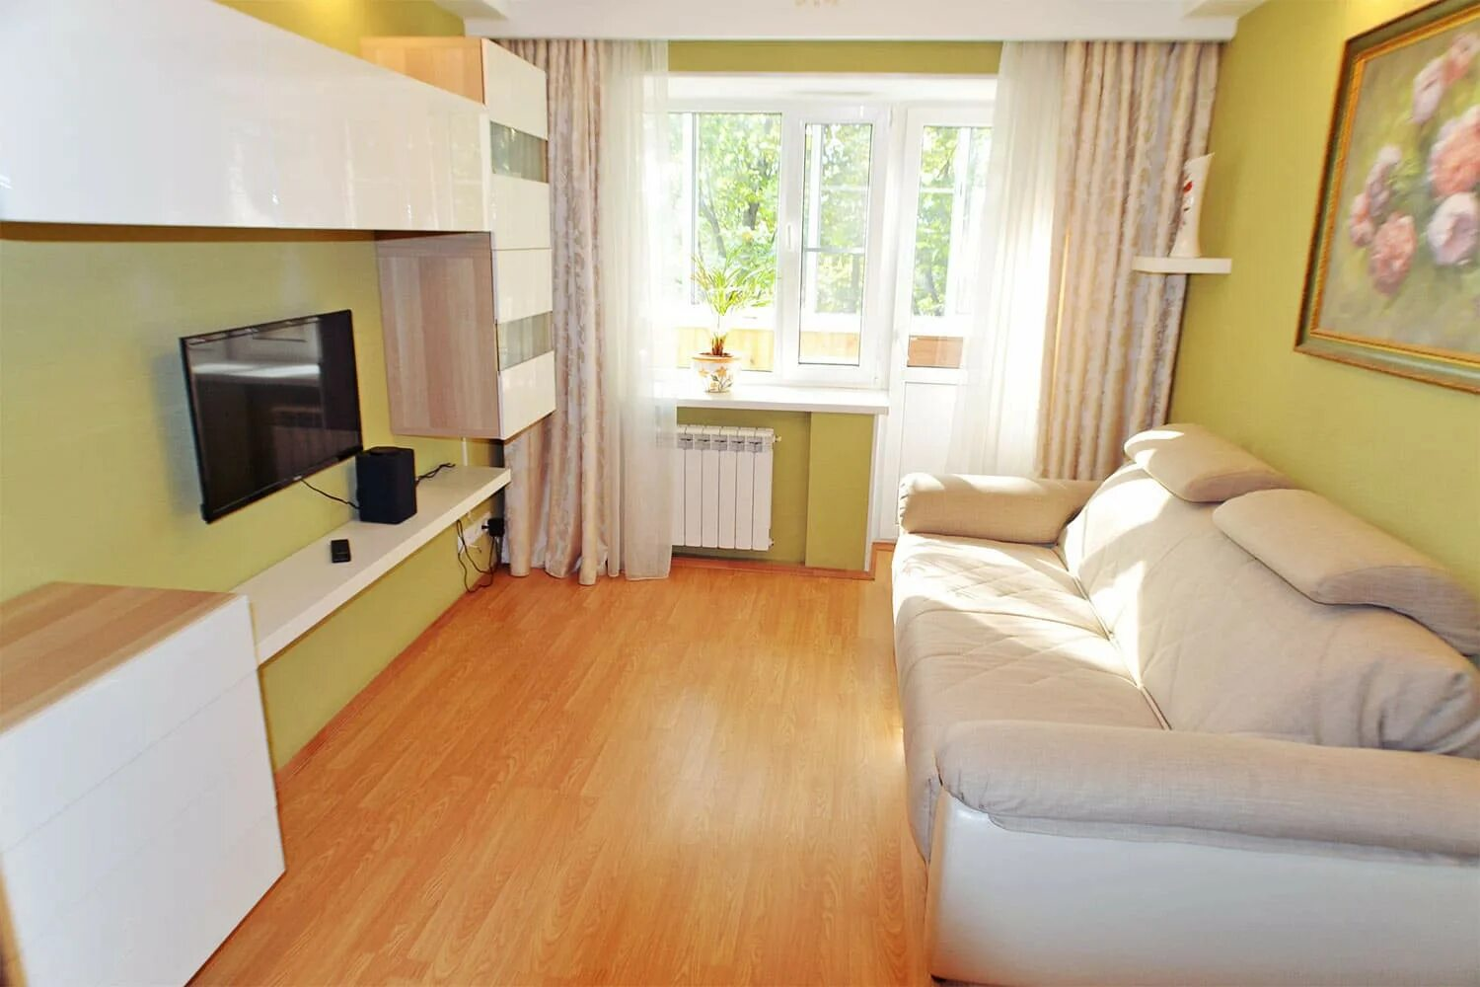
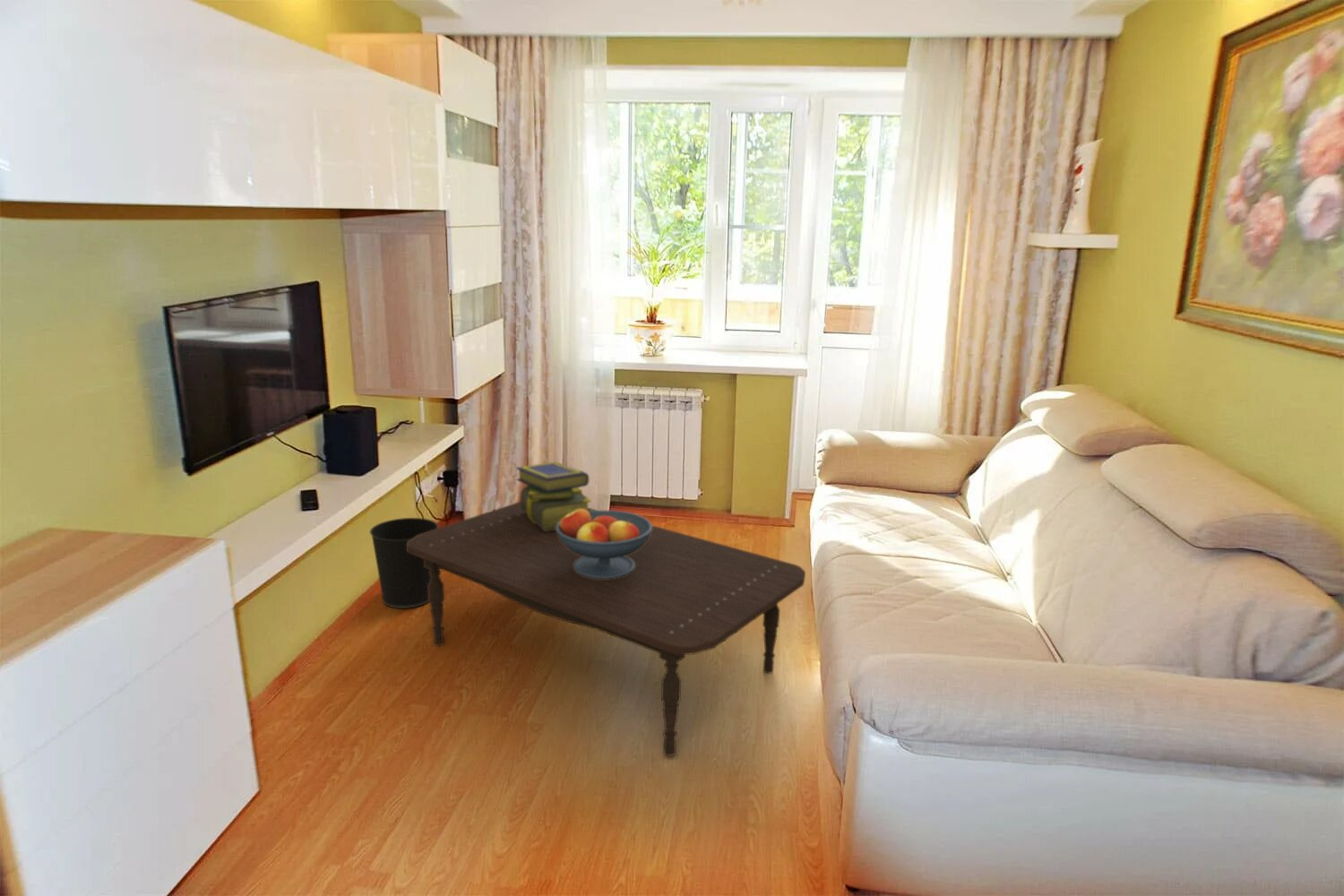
+ coffee table [407,501,806,757]
+ fruit bowl [556,509,653,579]
+ stack of books [515,461,592,531]
+ wastebasket [369,517,439,609]
